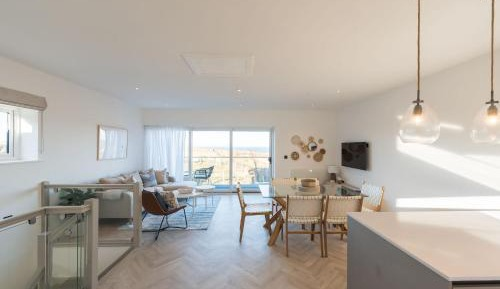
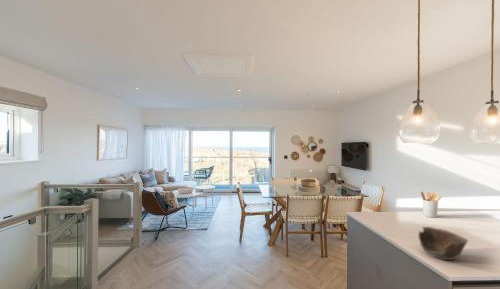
+ utensil holder [420,191,442,219]
+ bowl [417,226,469,261]
